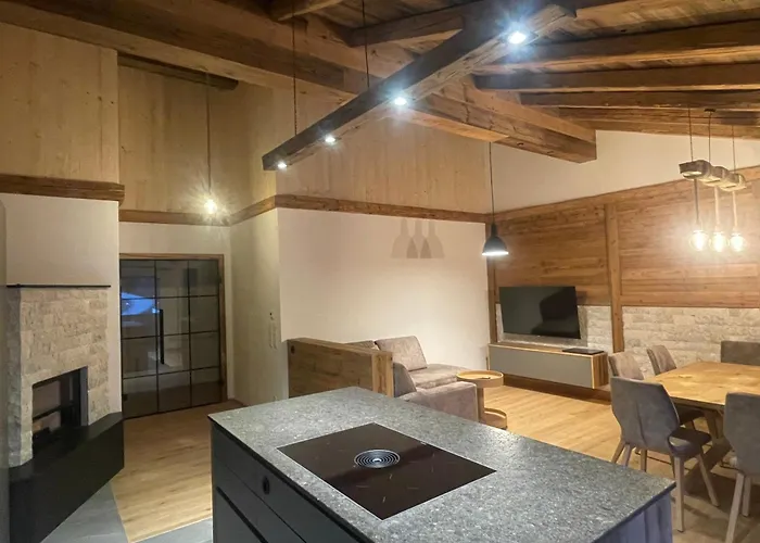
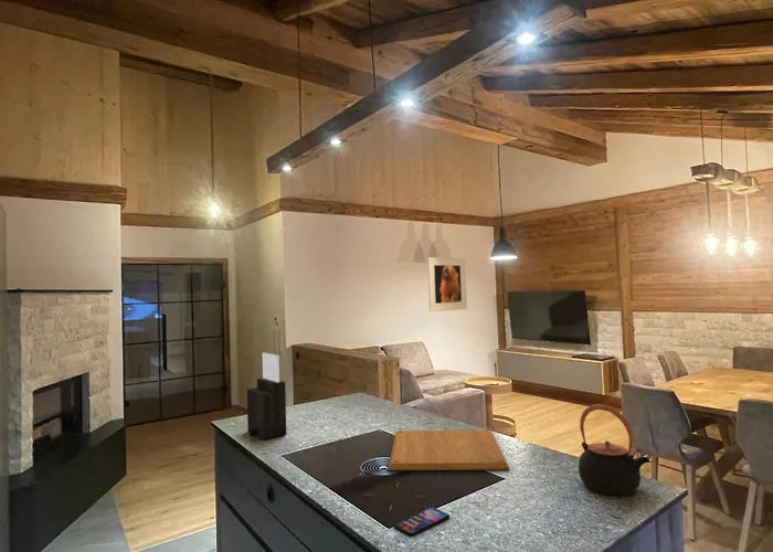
+ knife block [246,352,287,440]
+ teapot [578,403,650,497]
+ smartphone [393,507,451,538]
+ chopping board [388,428,510,471]
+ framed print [426,256,468,312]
